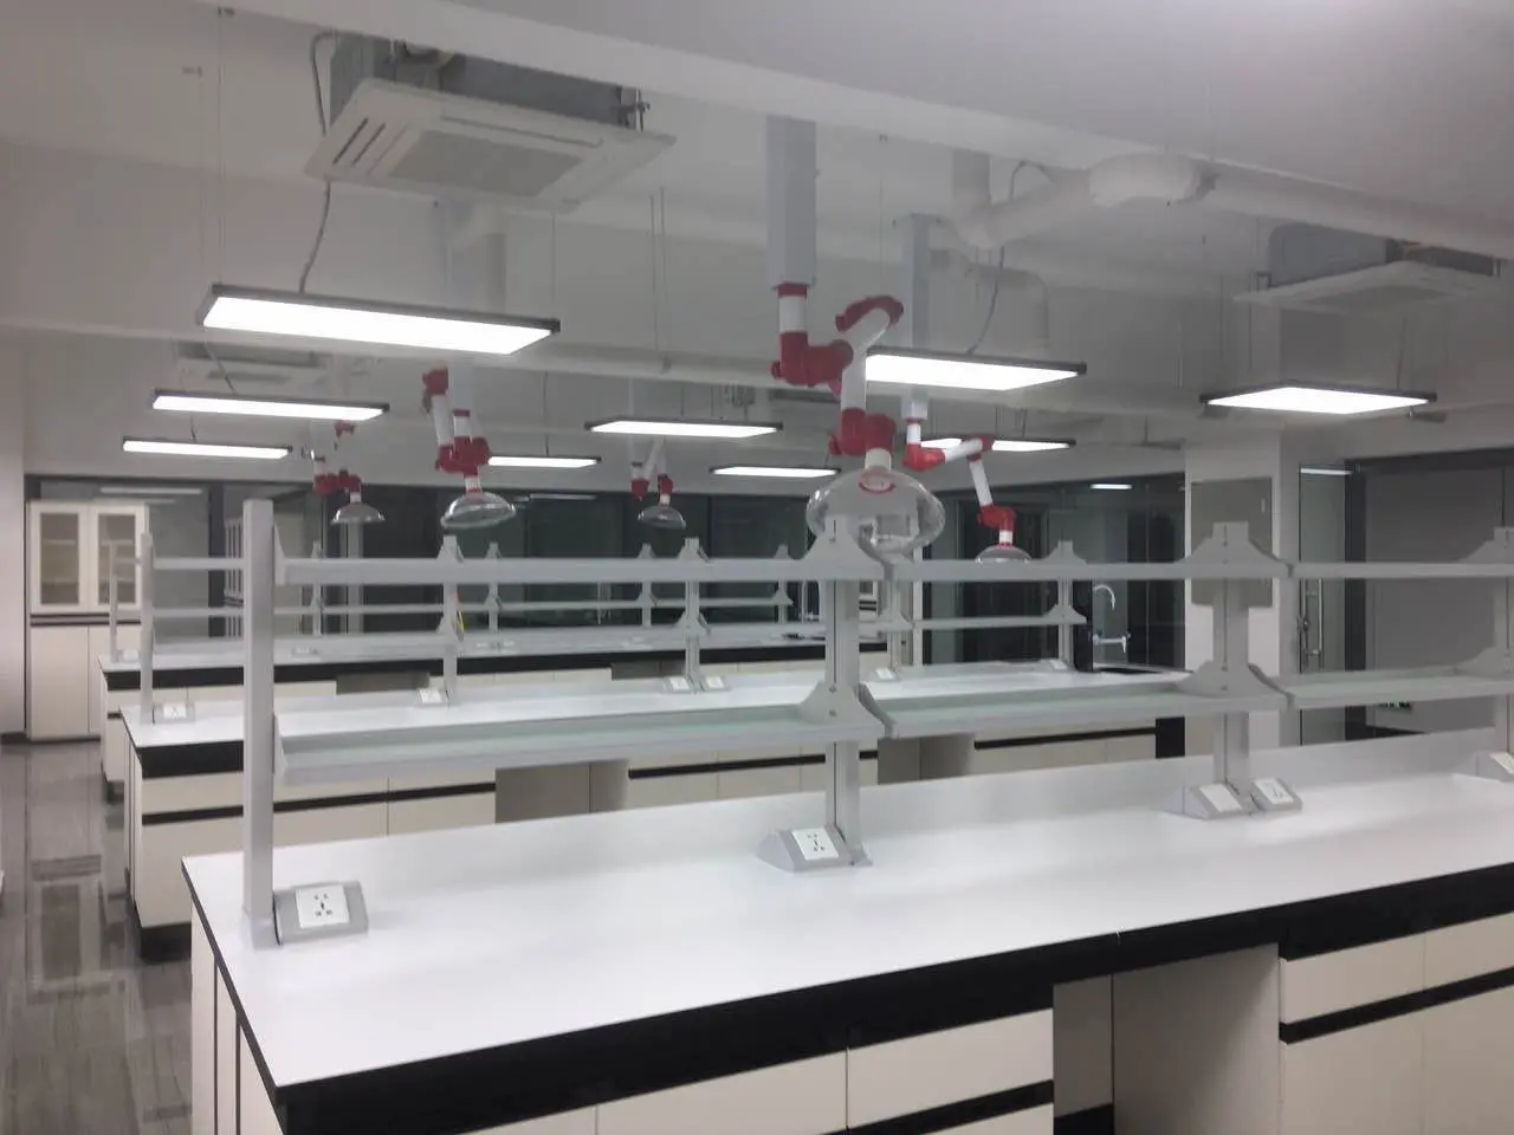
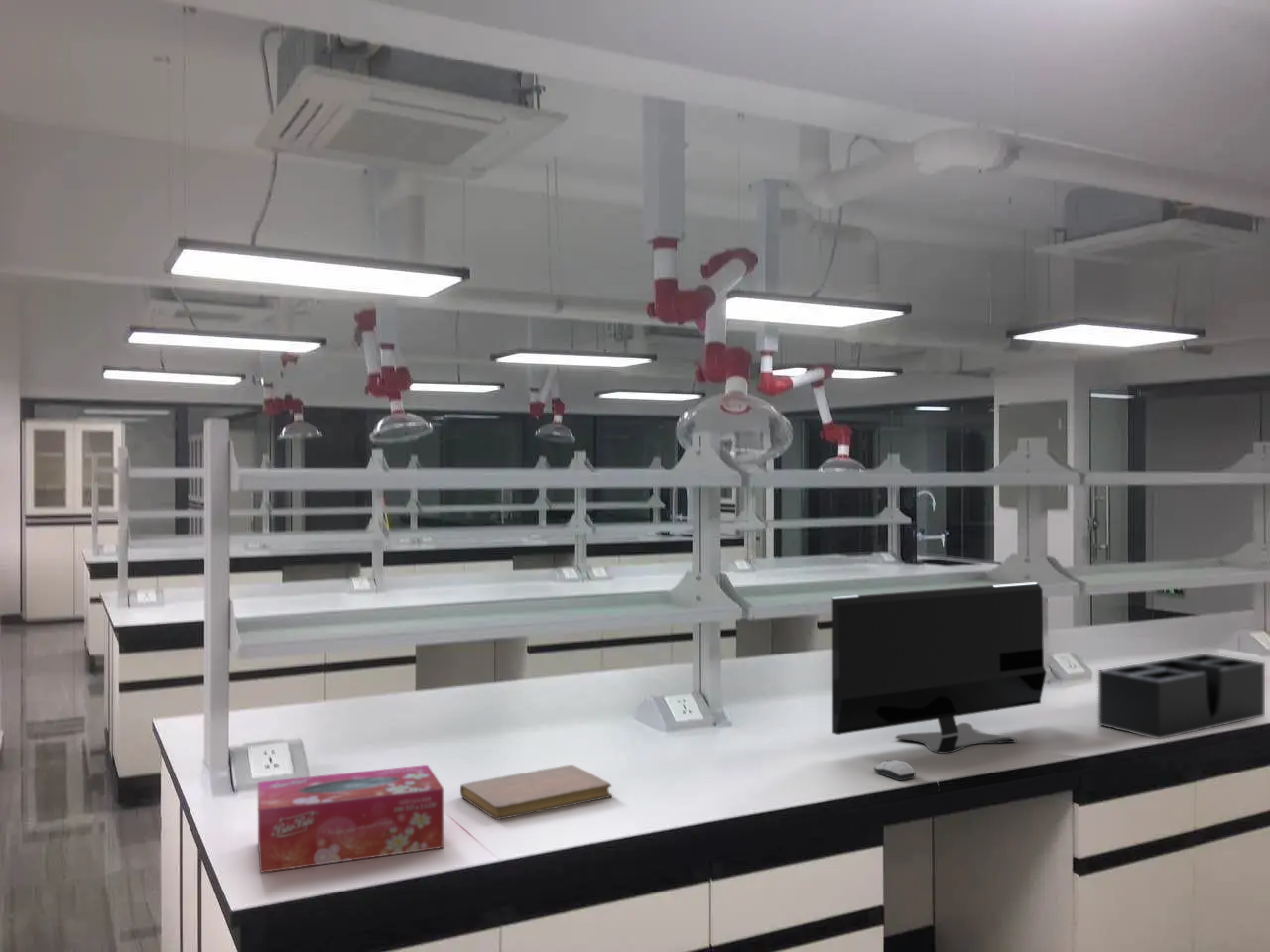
+ computer mouse [873,759,917,782]
+ notebook [459,764,613,821]
+ monitor [831,581,1048,755]
+ tissue box [257,764,445,874]
+ desk organizer [1097,653,1266,740]
